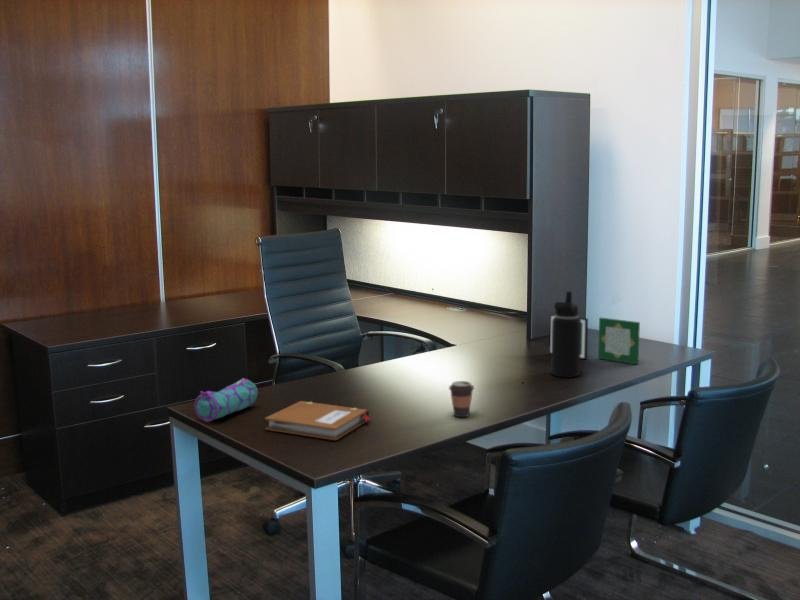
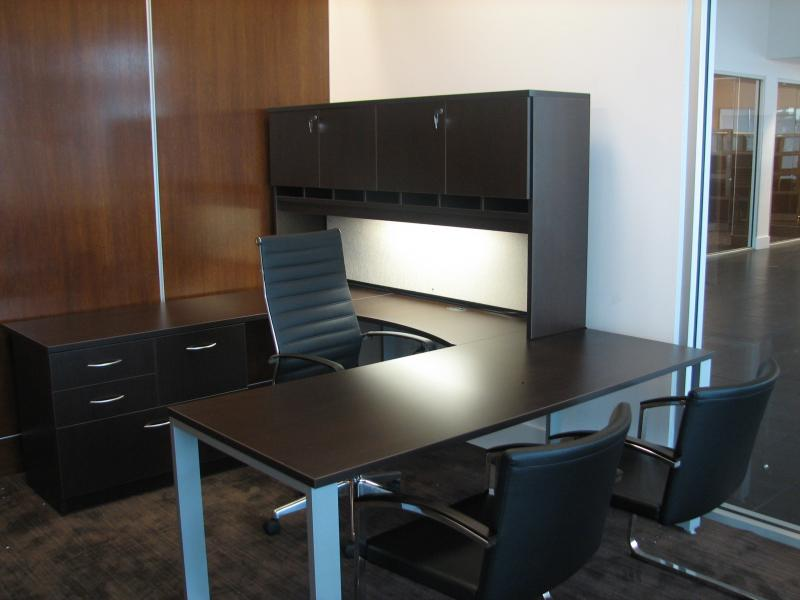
- coffee cup [448,380,475,418]
- picture frame [548,313,641,365]
- water bottle [550,290,581,379]
- notebook [264,400,371,441]
- pencil case [194,377,259,423]
